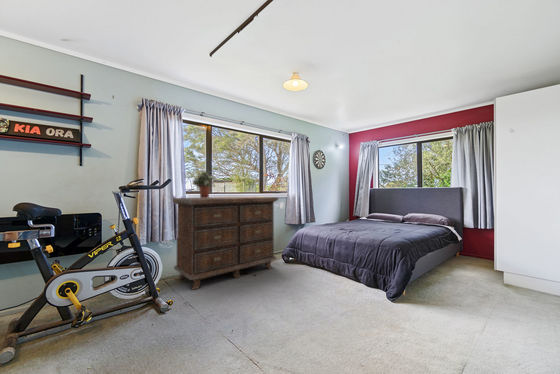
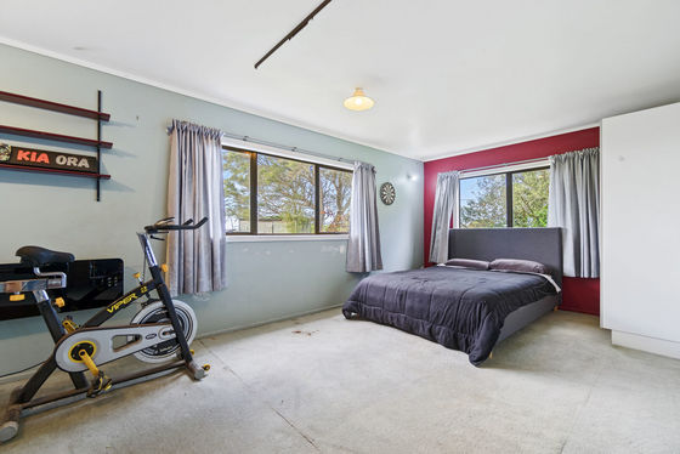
- dresser [172,196,279,291]
- potted plant [191,170,219,198]
